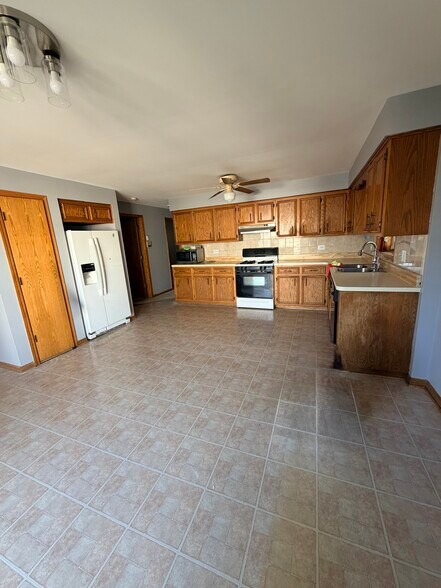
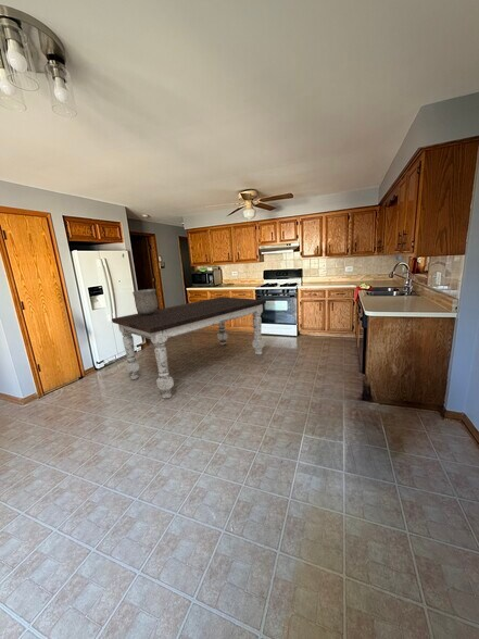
+ vessel [131,288,159,315]
+ dining table [111,296,267,400]
